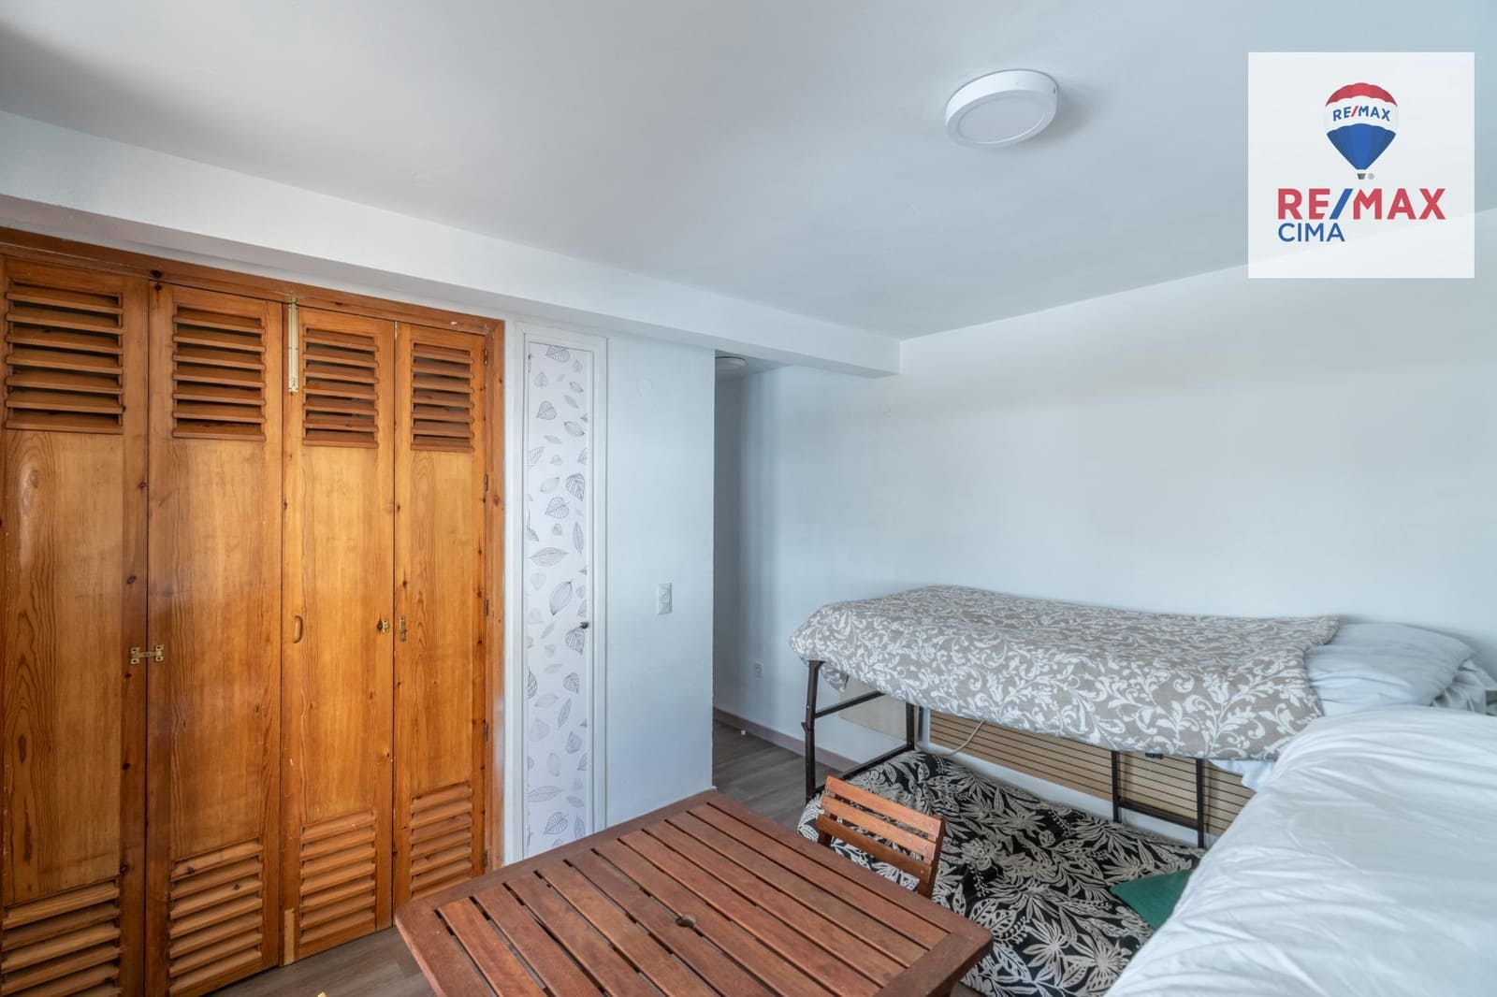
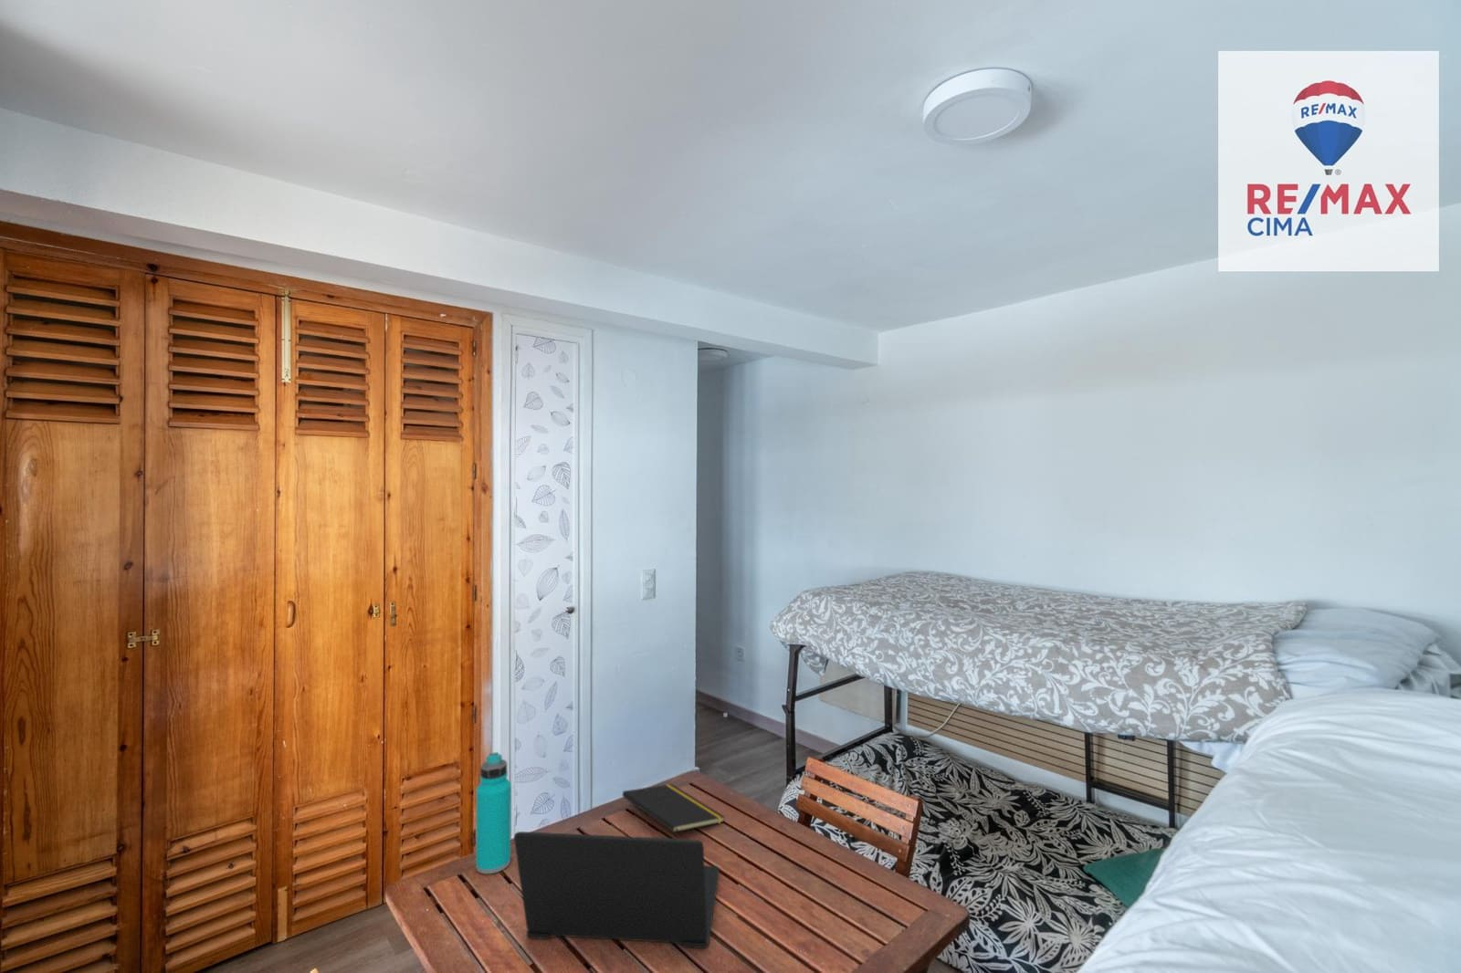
+ notepad [621,783,726,838]
+ laptop [513,831,720,949]
+ water bottle [475,751,513,875]
